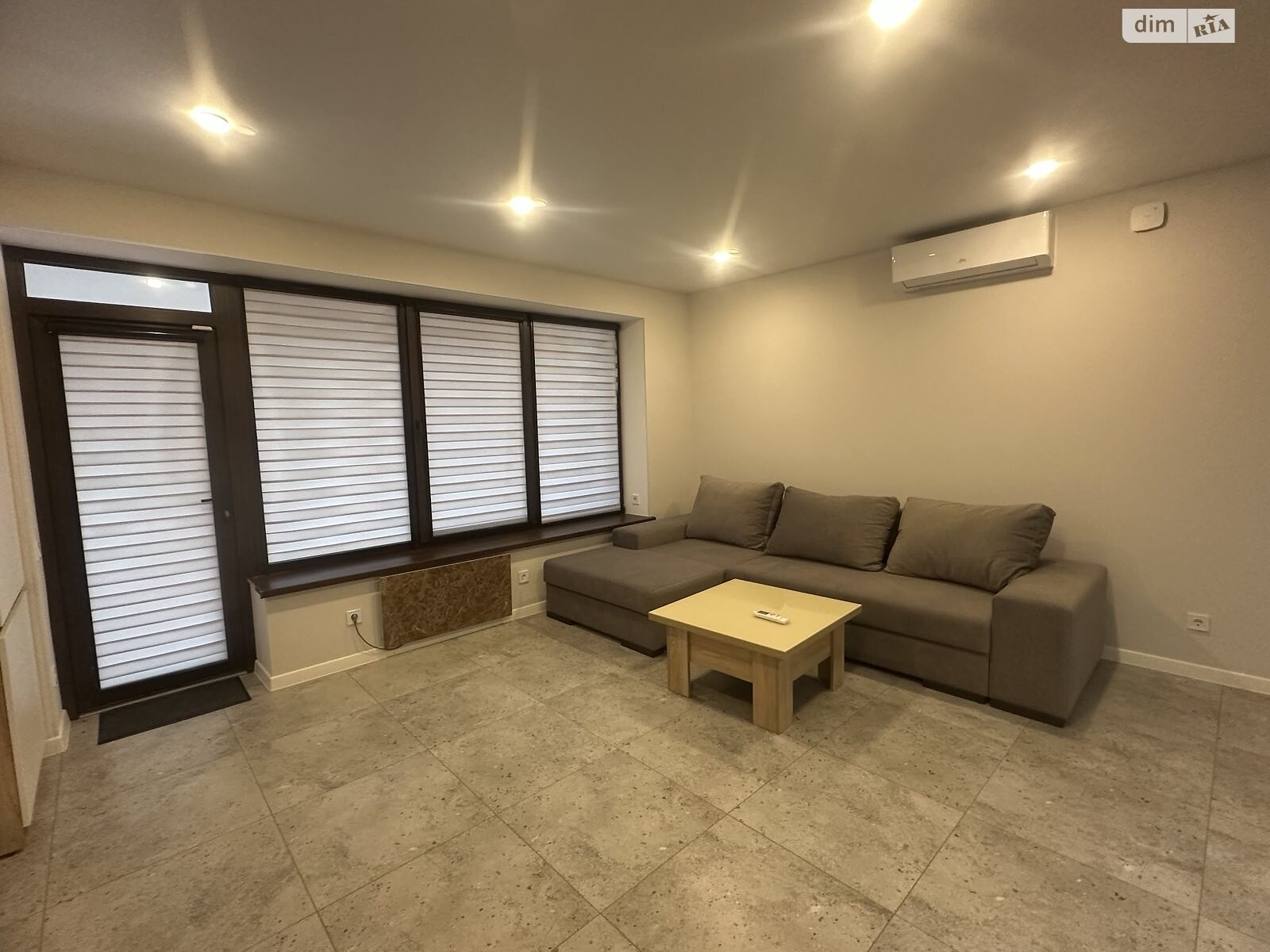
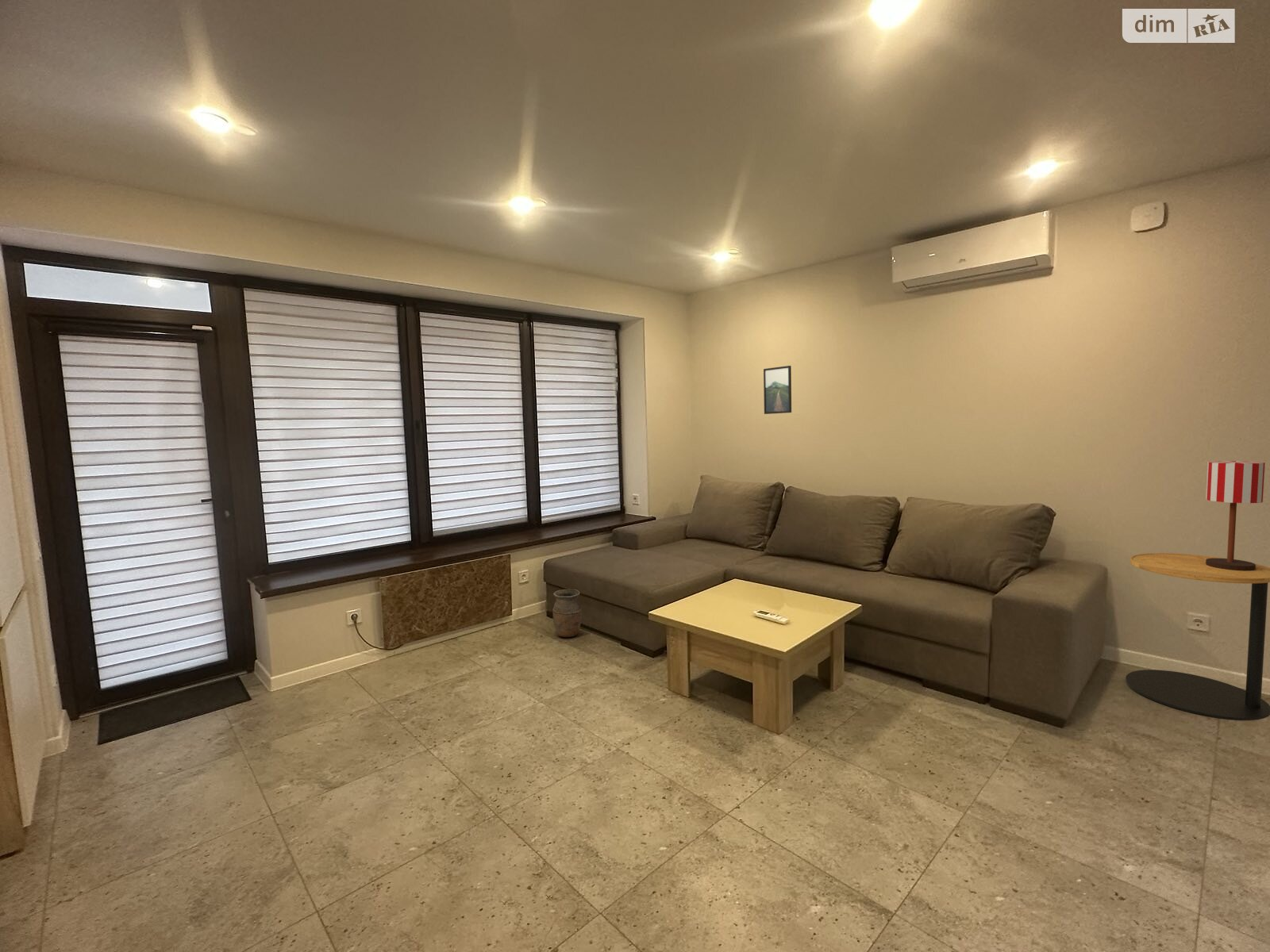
+ table lamp [1205,460,1266,571]
+ side table [1125,552,1270,721]
+ vase [552,589,583,638]
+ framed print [763,365,792,415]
